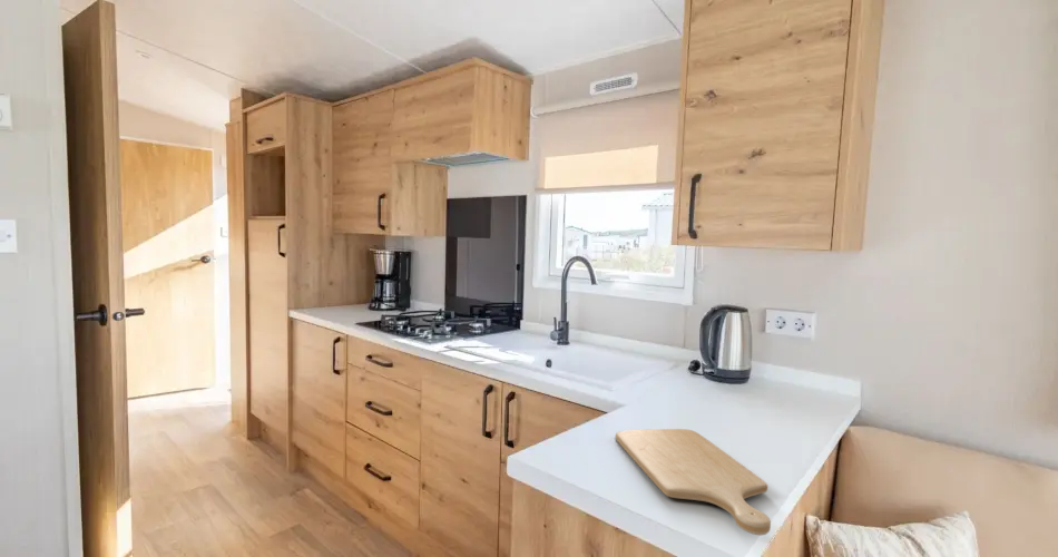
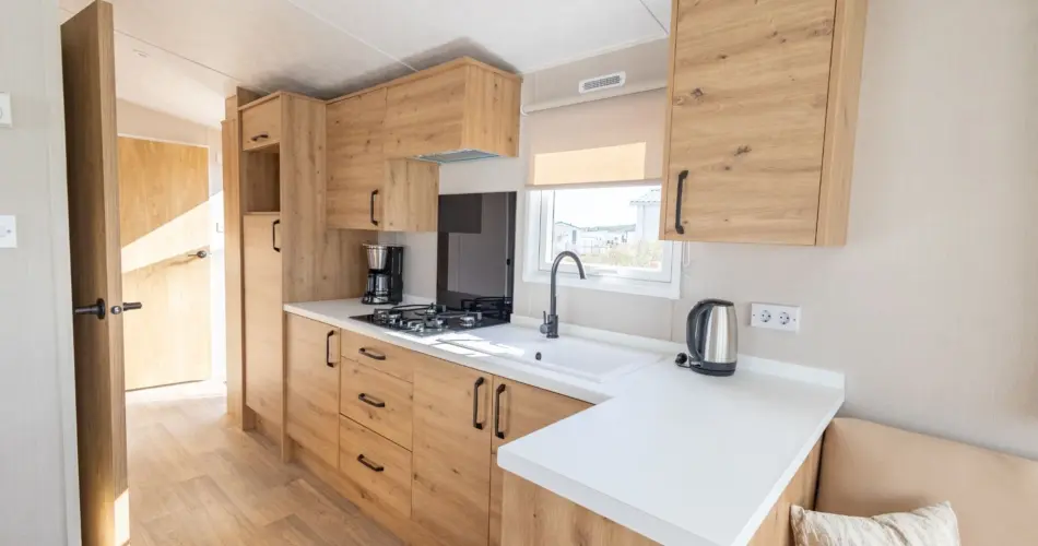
- chopping board [615,428,772,536]
